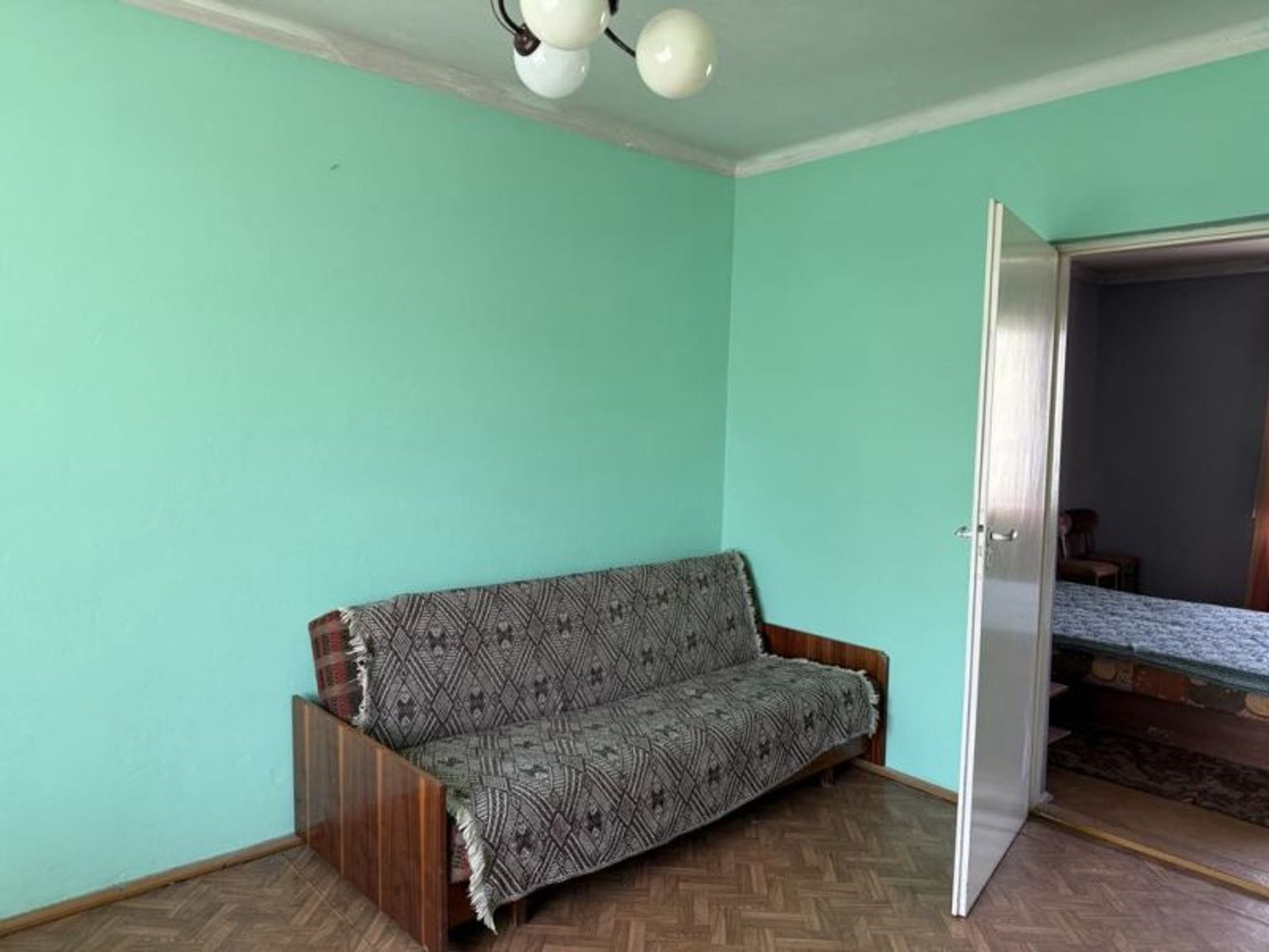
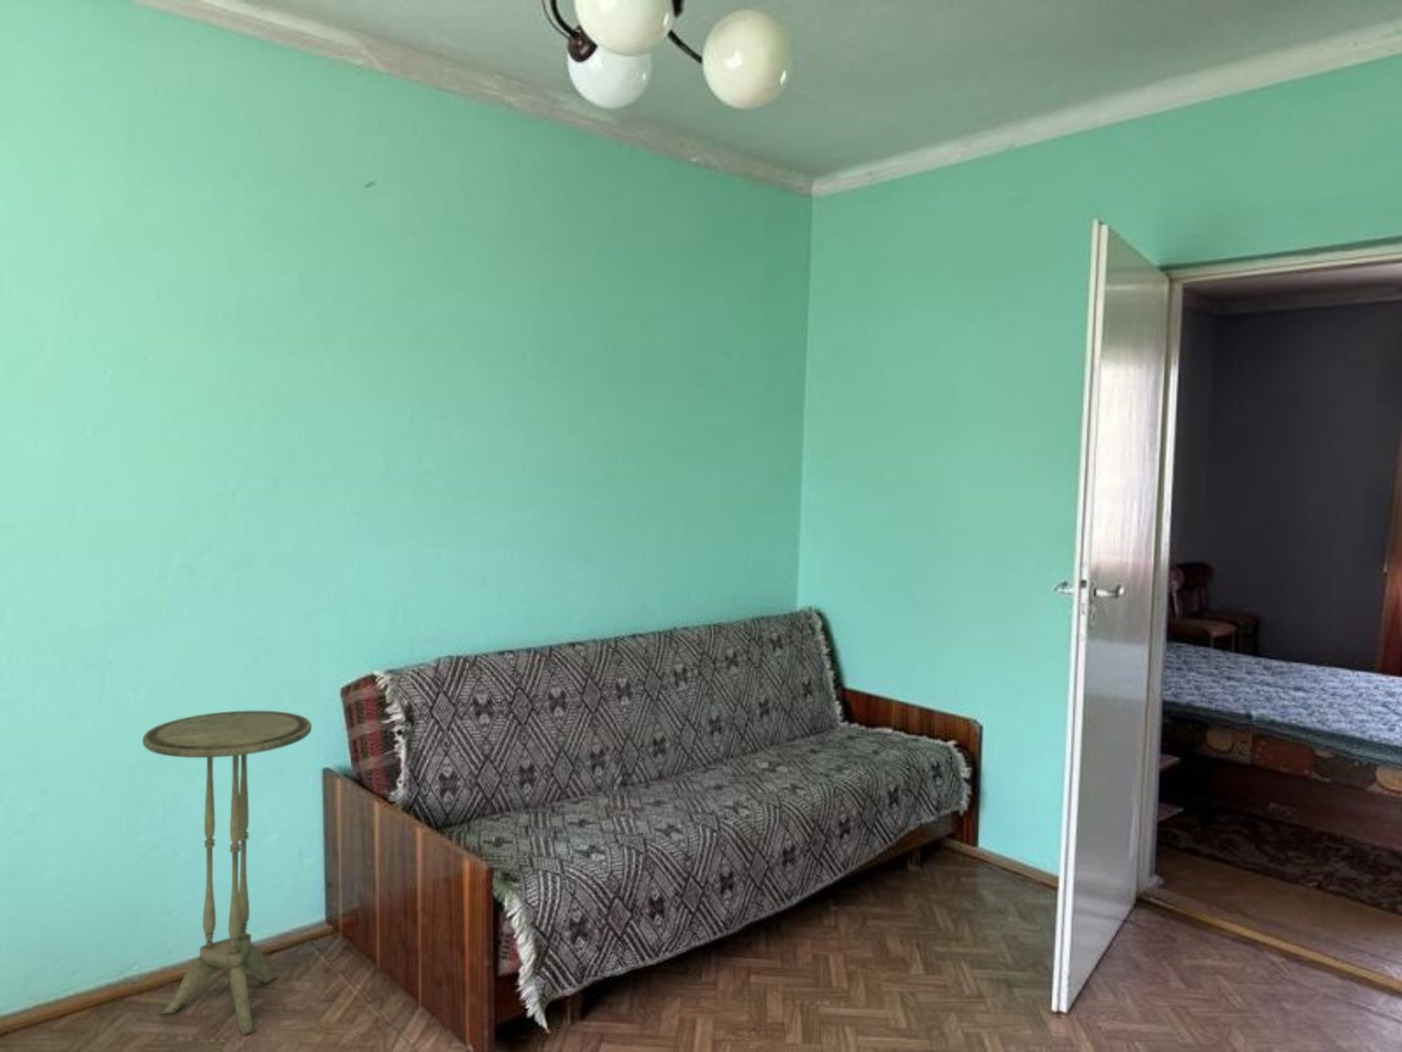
+ side table [143,709,313,1037]
